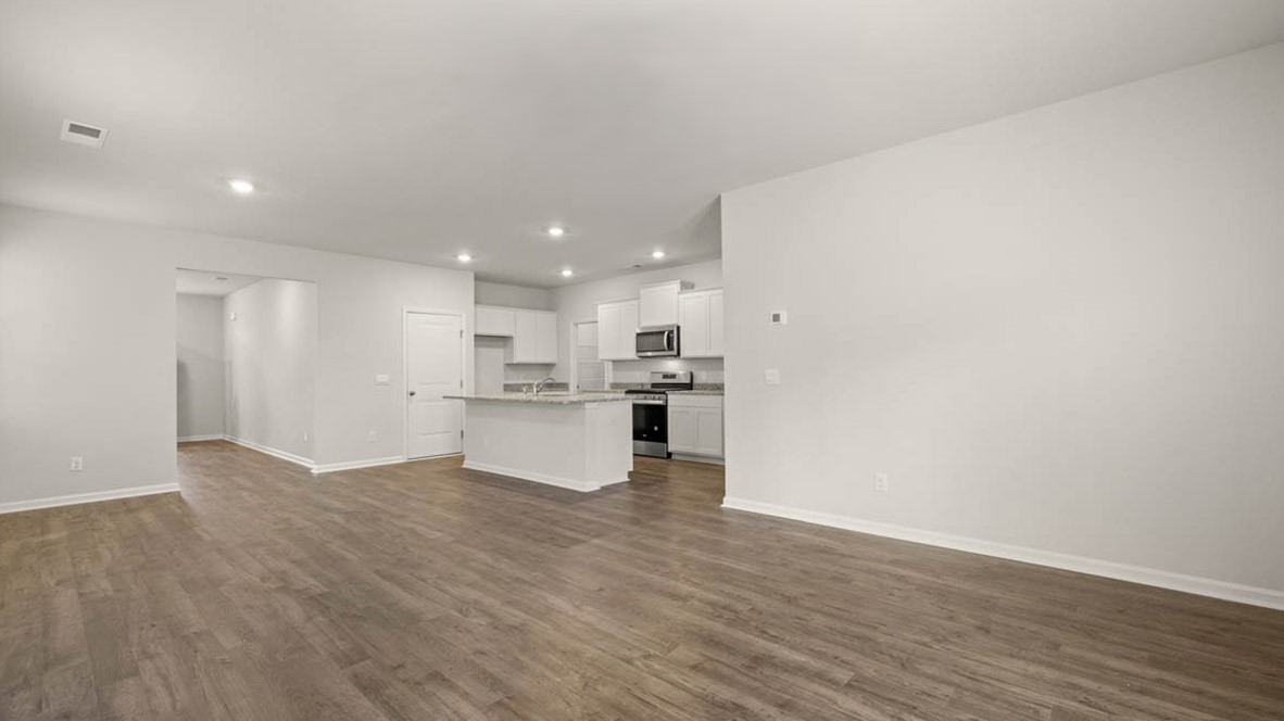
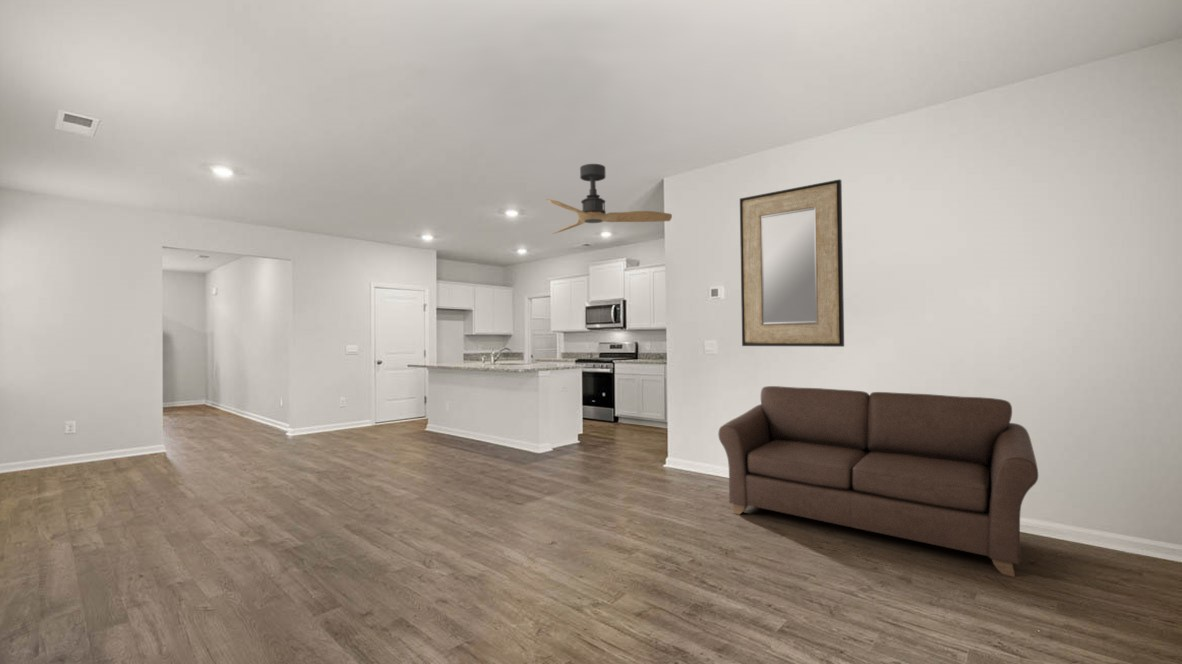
+ home mirror [739,178,845,348]
+ sofa [717,385,1039,578]
+ ceiling fan [545,163,673,235]
